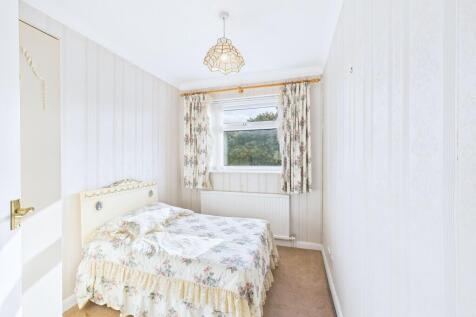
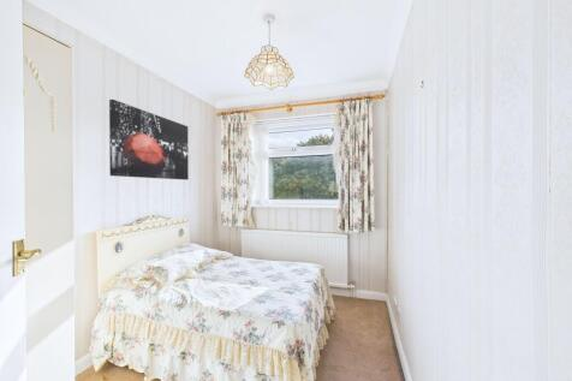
+ wall art [108,99,190,181]
